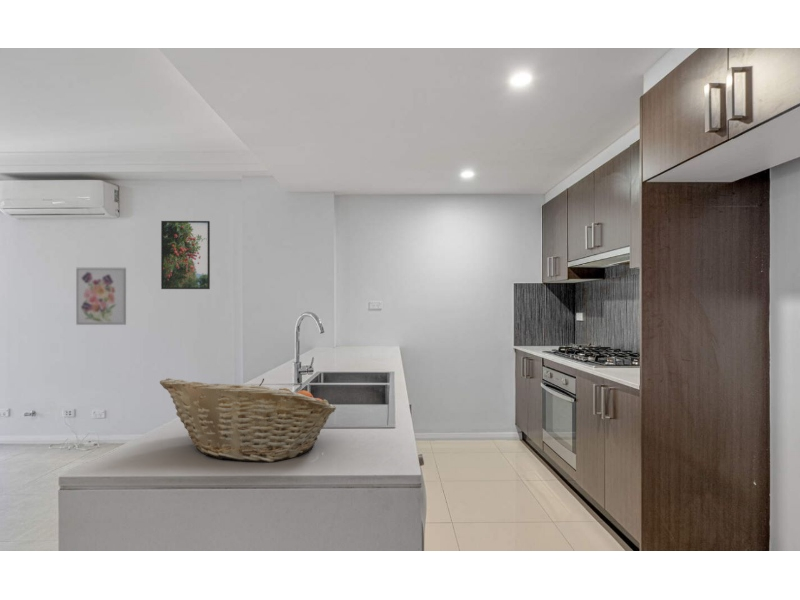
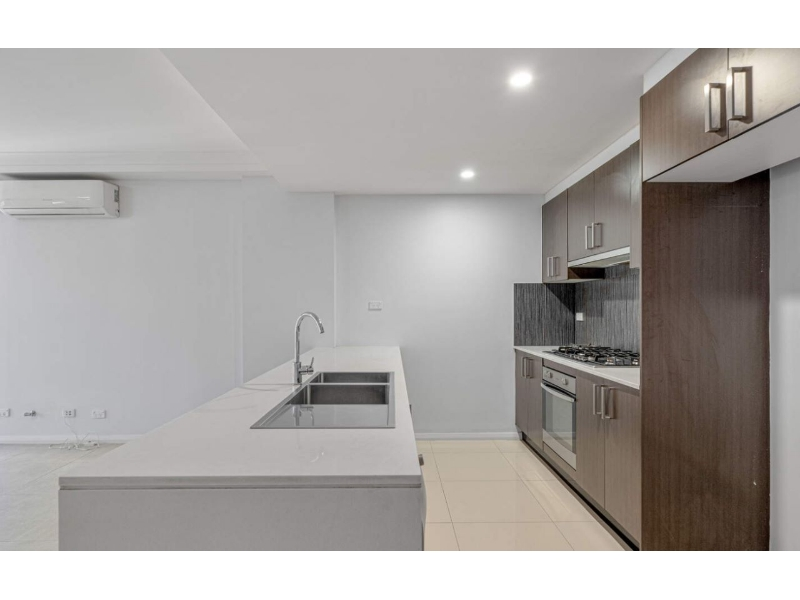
- wall art [75,267,127,326]
- fruit basket [159,377,337,463]
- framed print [160,220,211,290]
